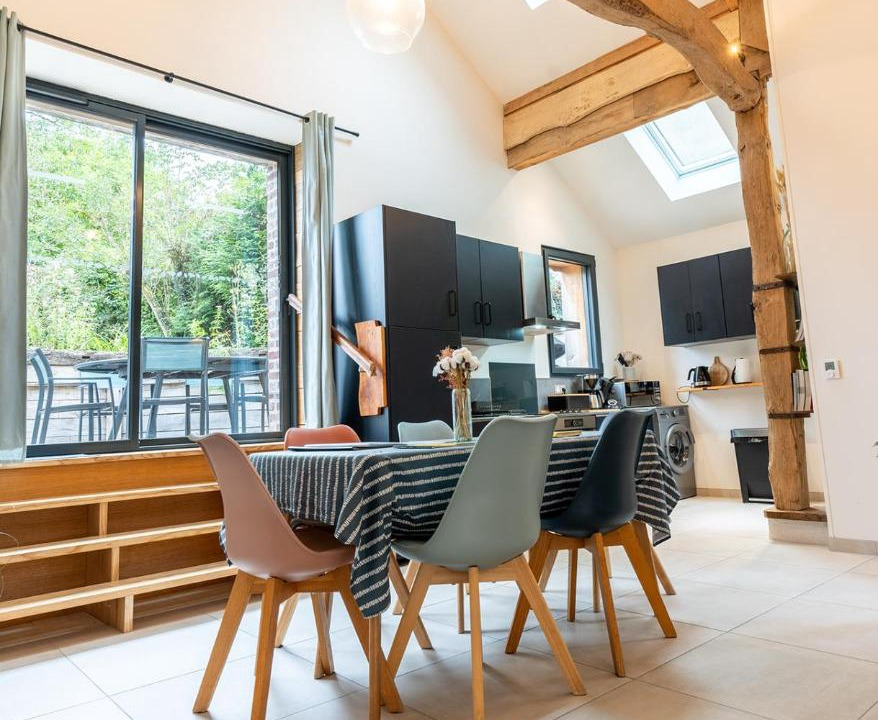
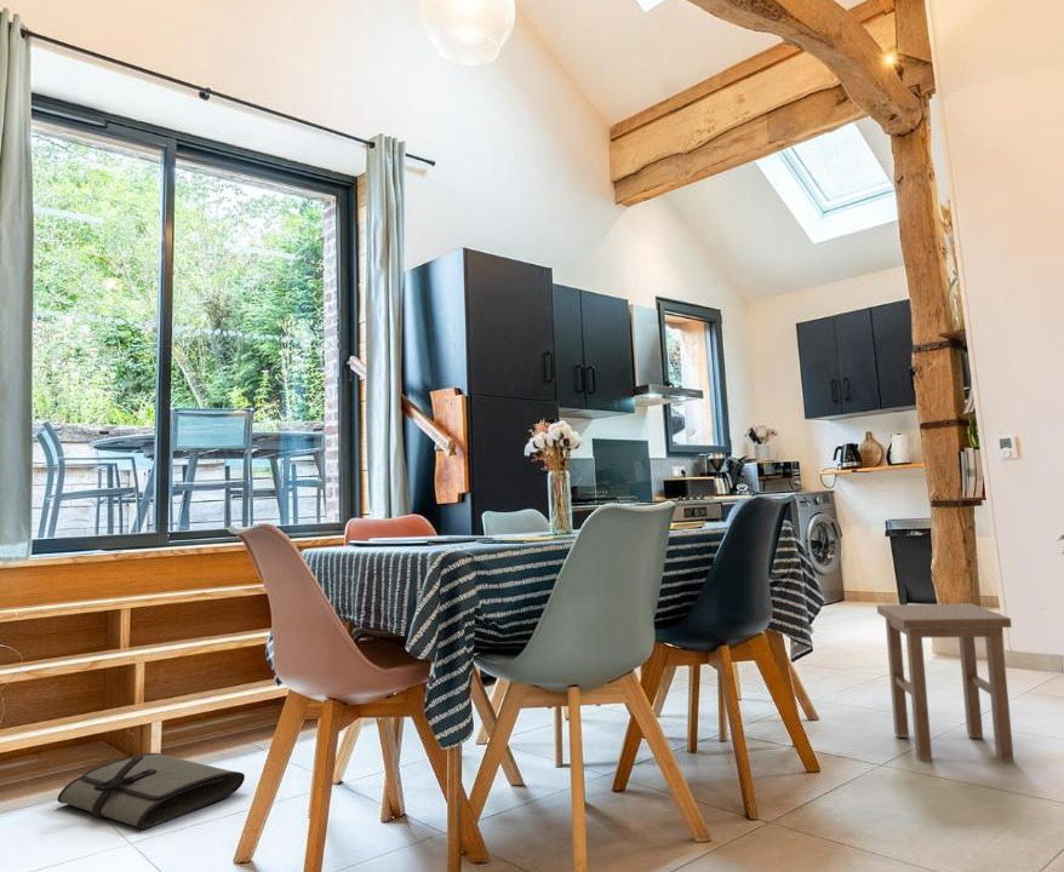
+ tool roll [56,752,246,831]
+ stool [876,602,1016,763]
